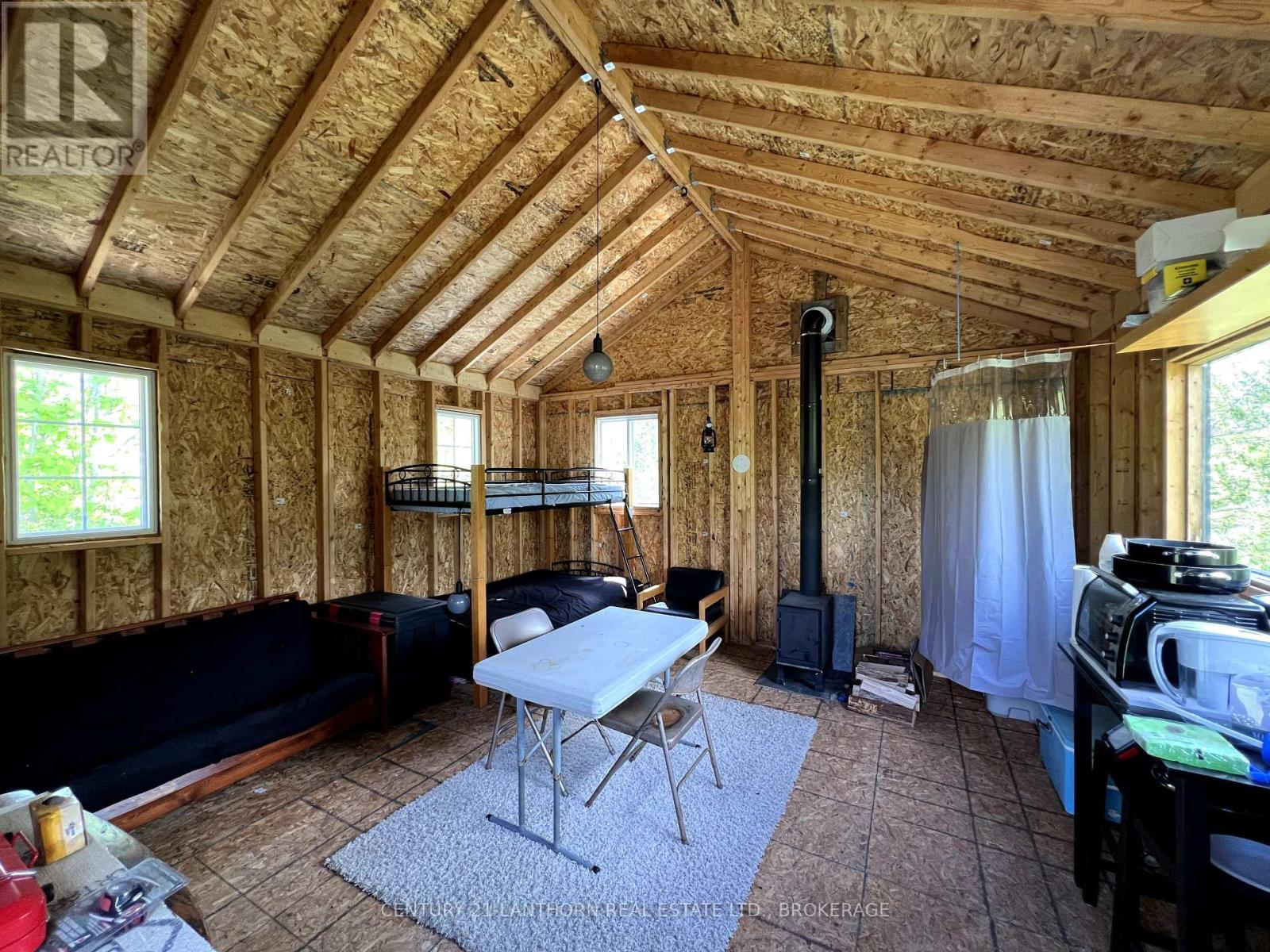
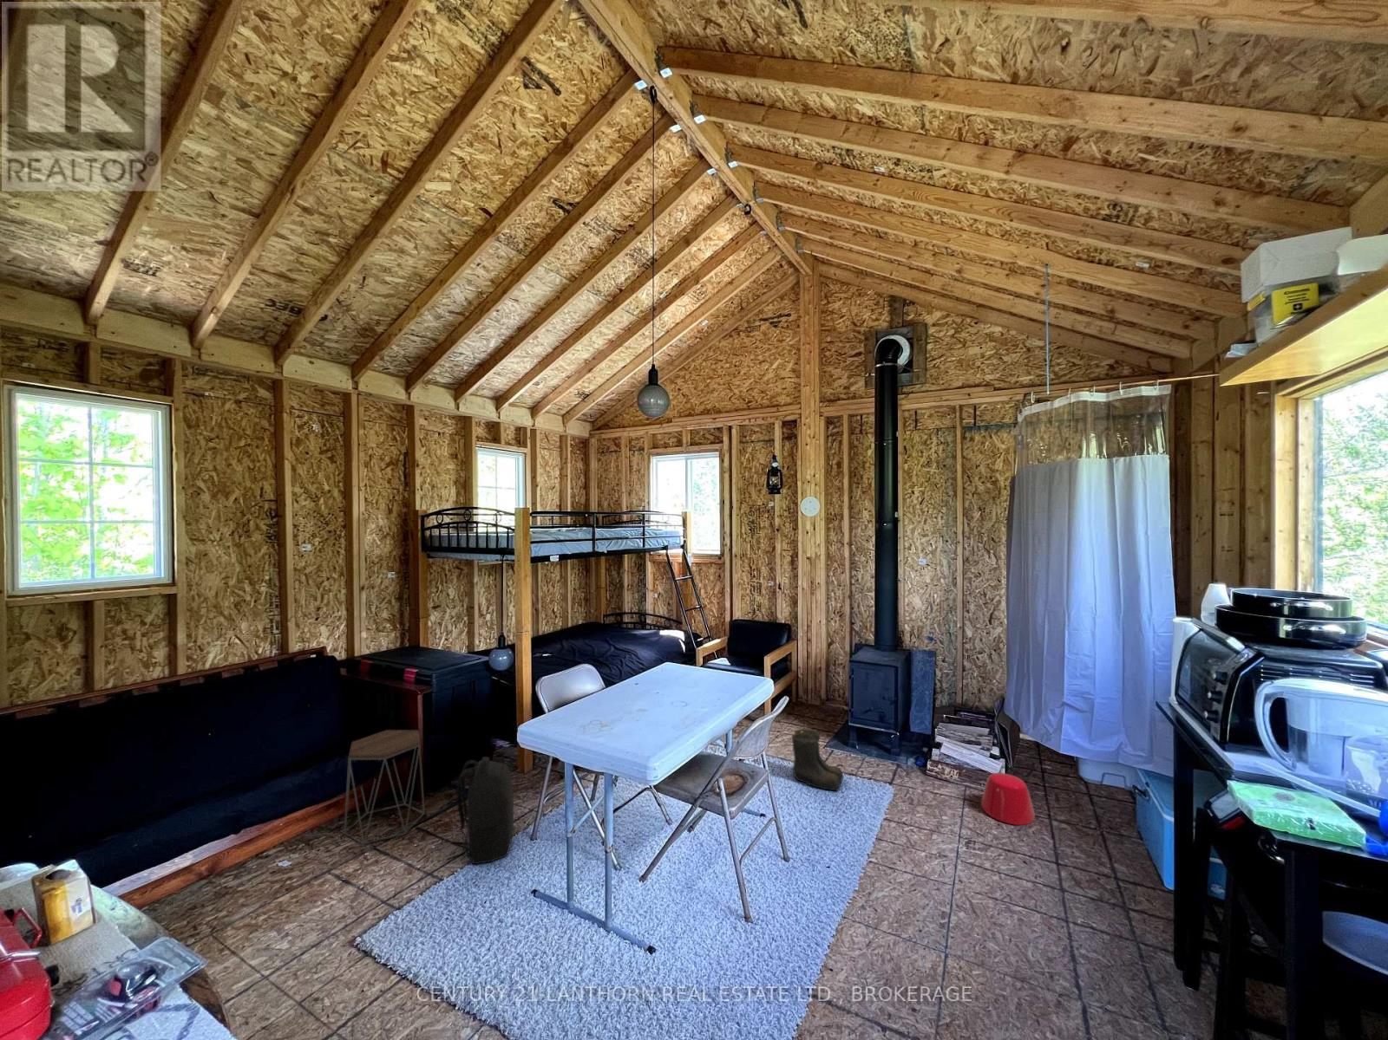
+ boots [791,728,844,792]
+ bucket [980,772,1036,826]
+ side table [343,729,426,846]
+ backpack [446,756,515,865]
